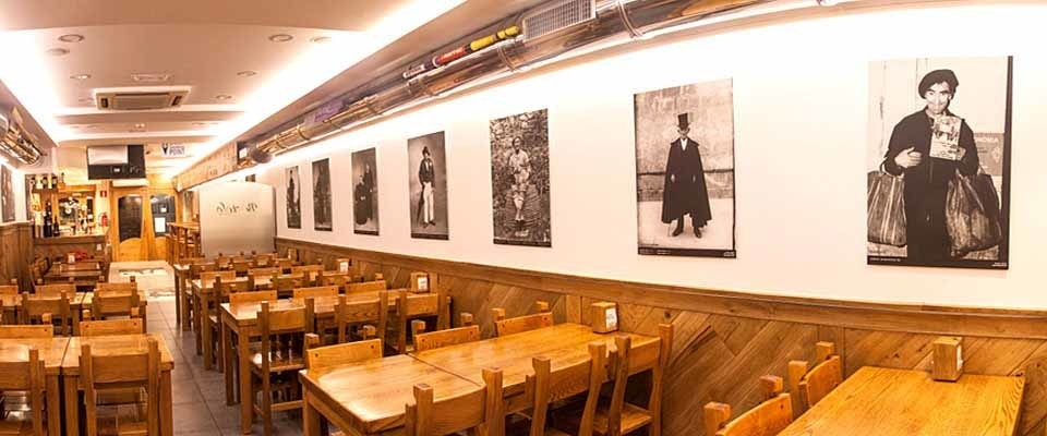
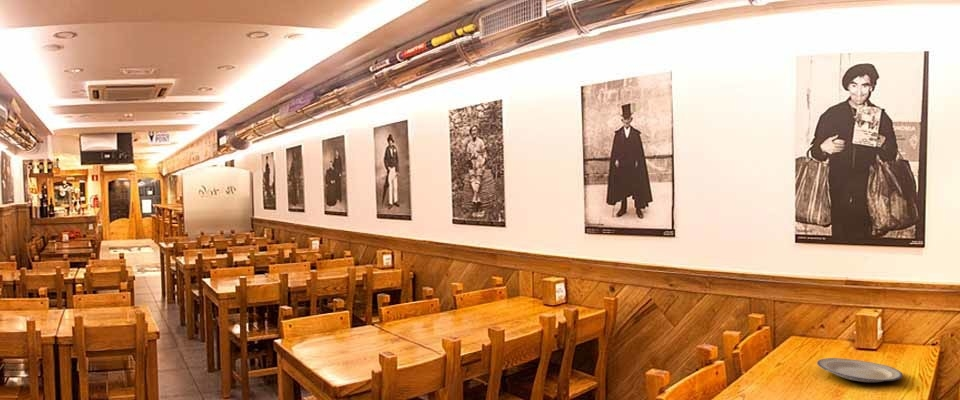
+ plate [816,357,904,383]
